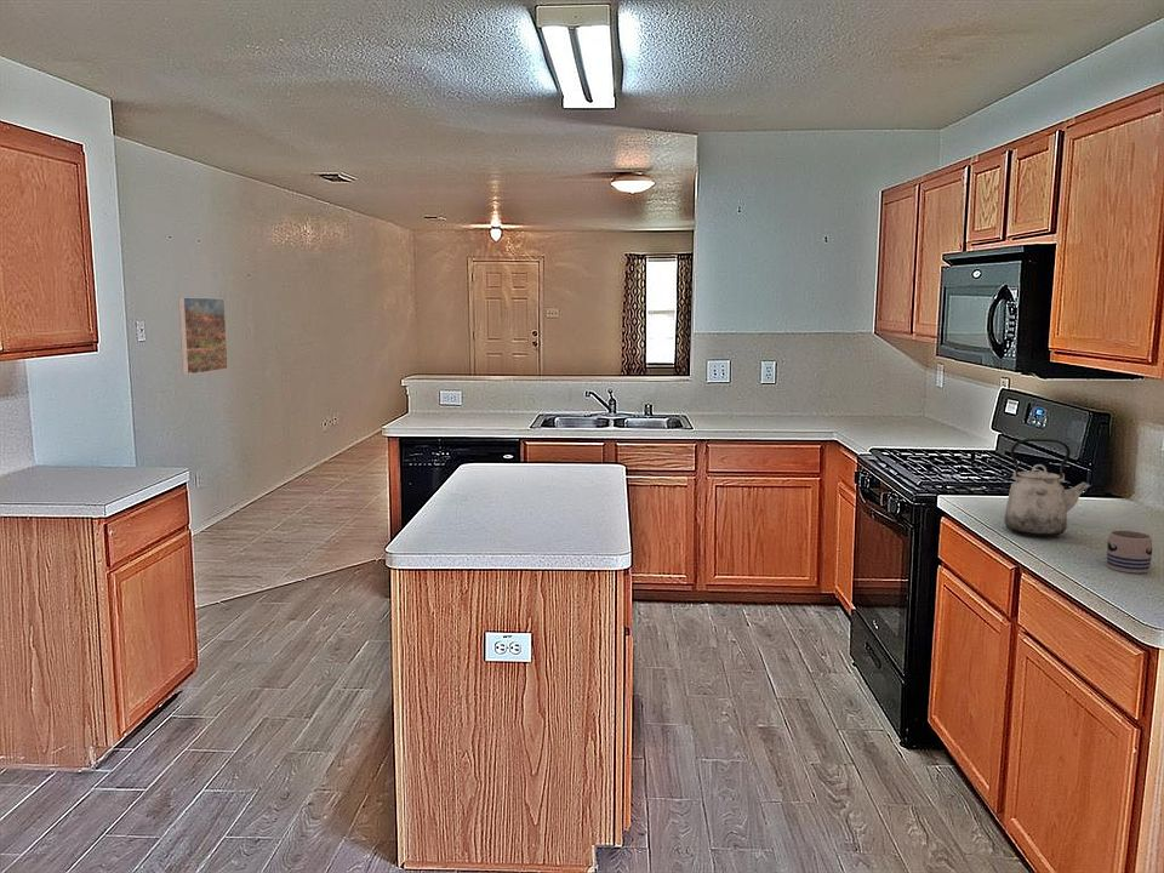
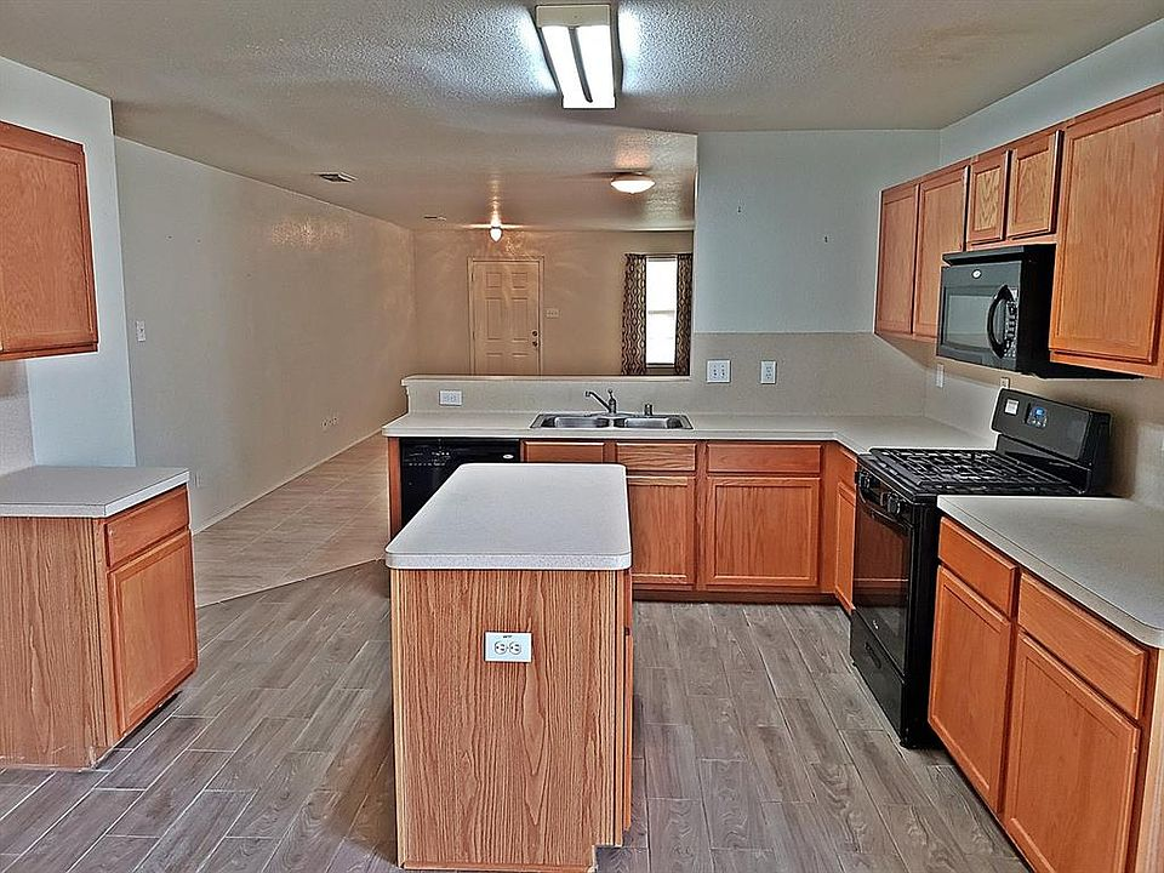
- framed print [177,296,229,376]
- mug [1106,529,1153,574]
- kettle [1003,438,1092,538]
